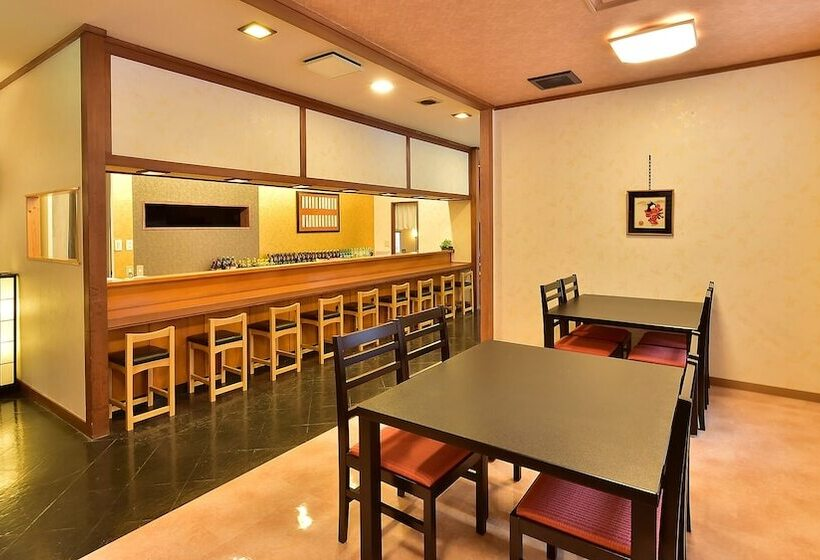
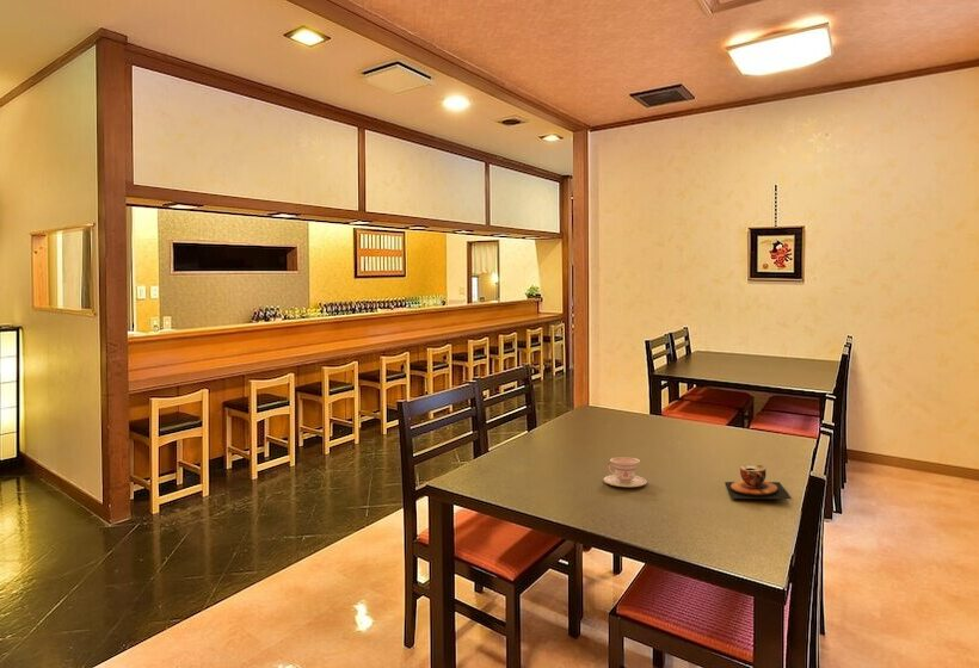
+ teacup [724,463,793,500]
+ teacup [603,456,648,488]
